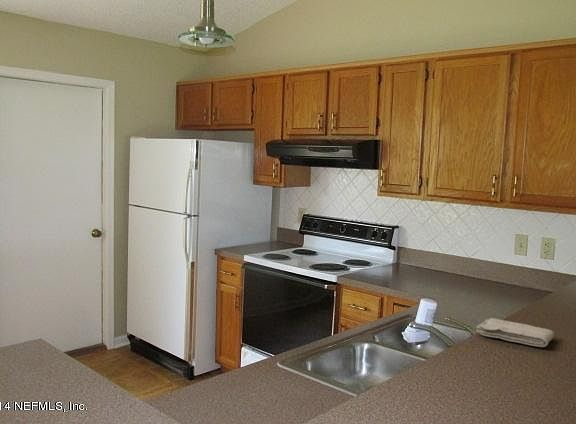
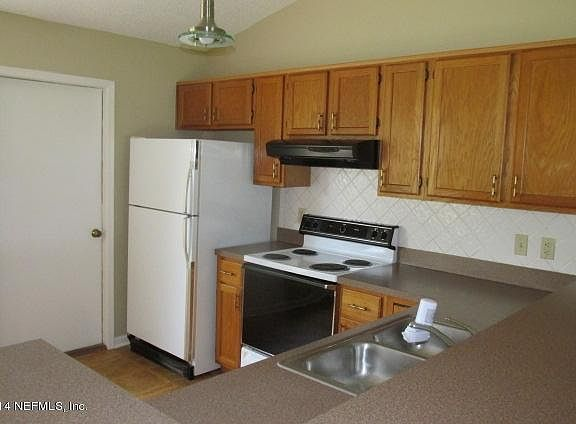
- washcloth [475,317,555,348]
